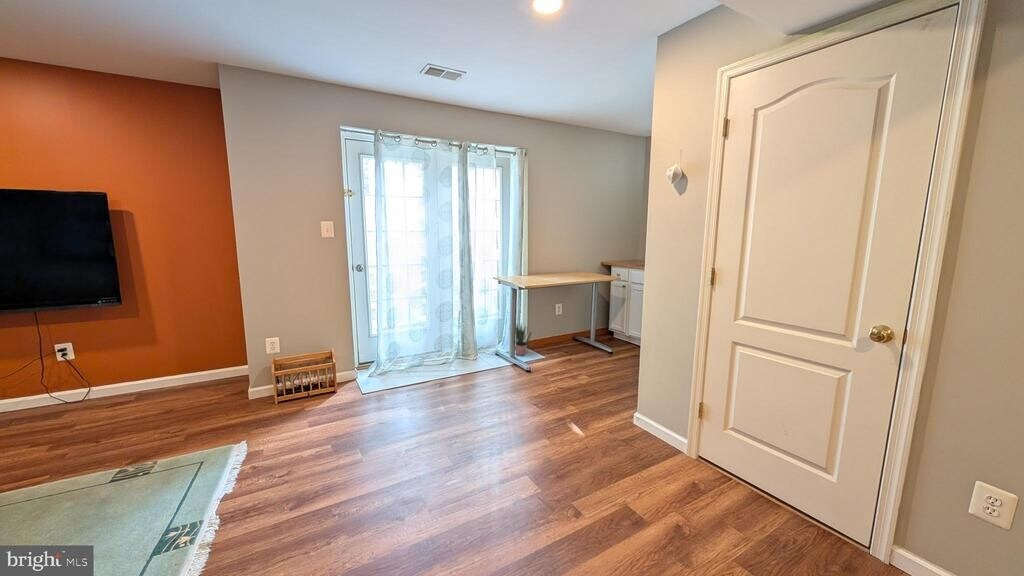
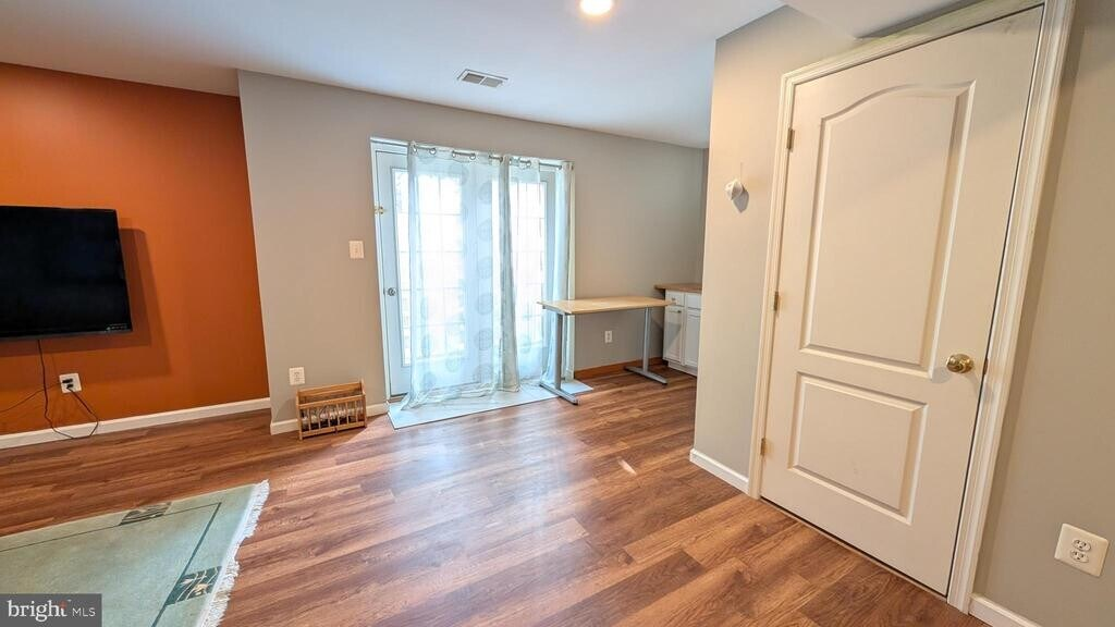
- potted plant [508,322,533,357]
